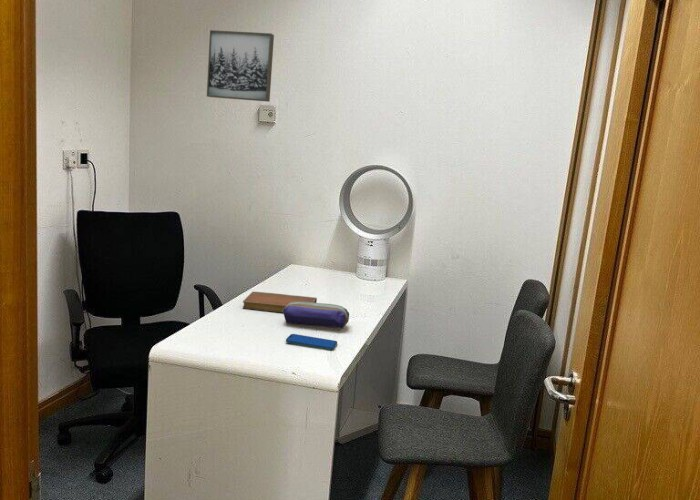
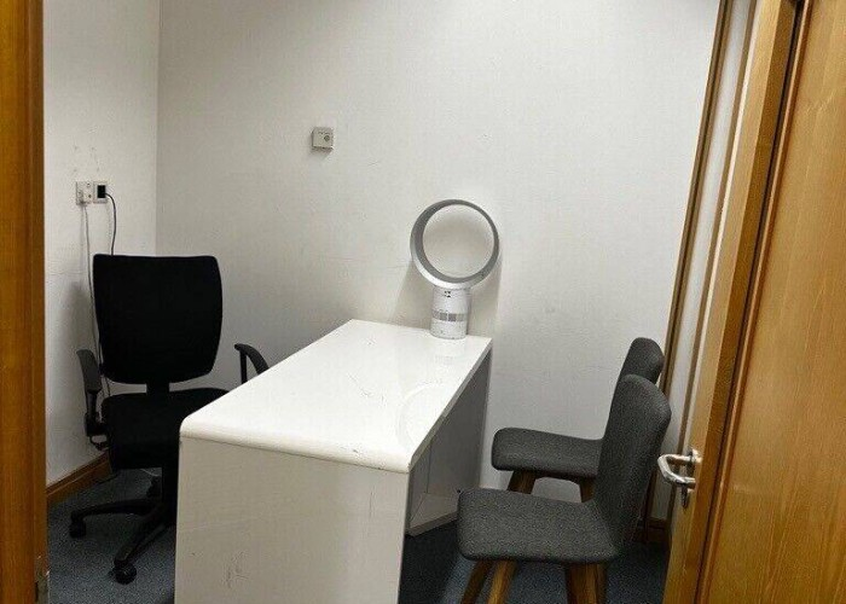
- smartphone [285,333,338,351]
- pencil case [282,302,350,330]
- wall art [206,29,275,103]
- notebook [242,291,318,313]
